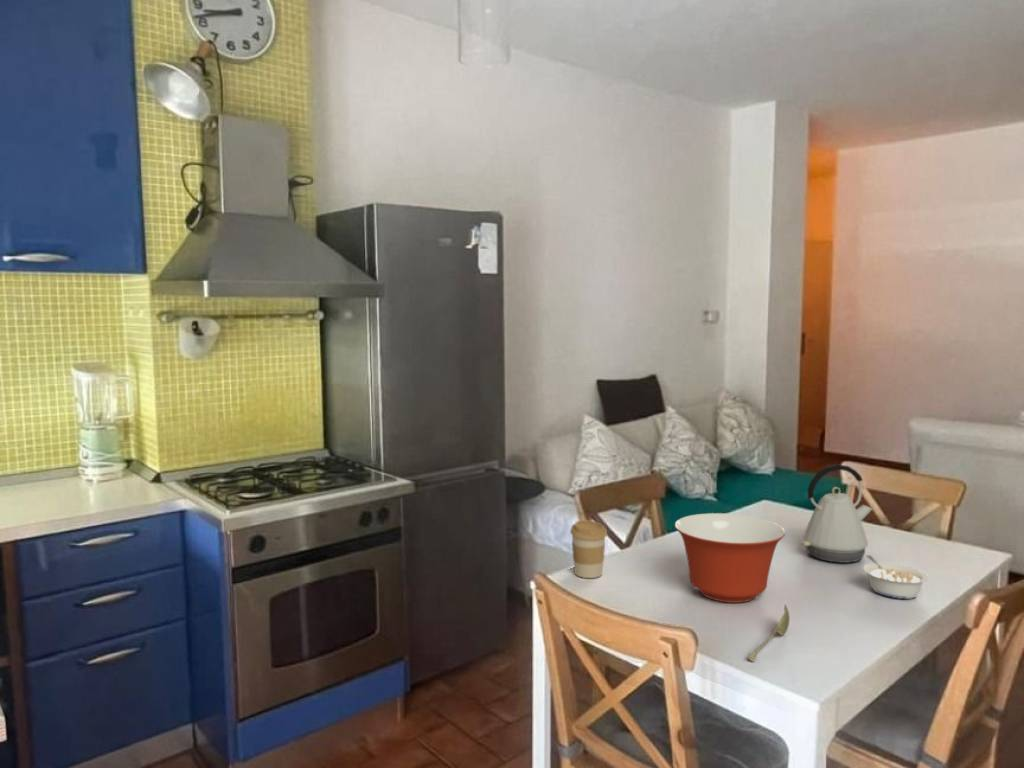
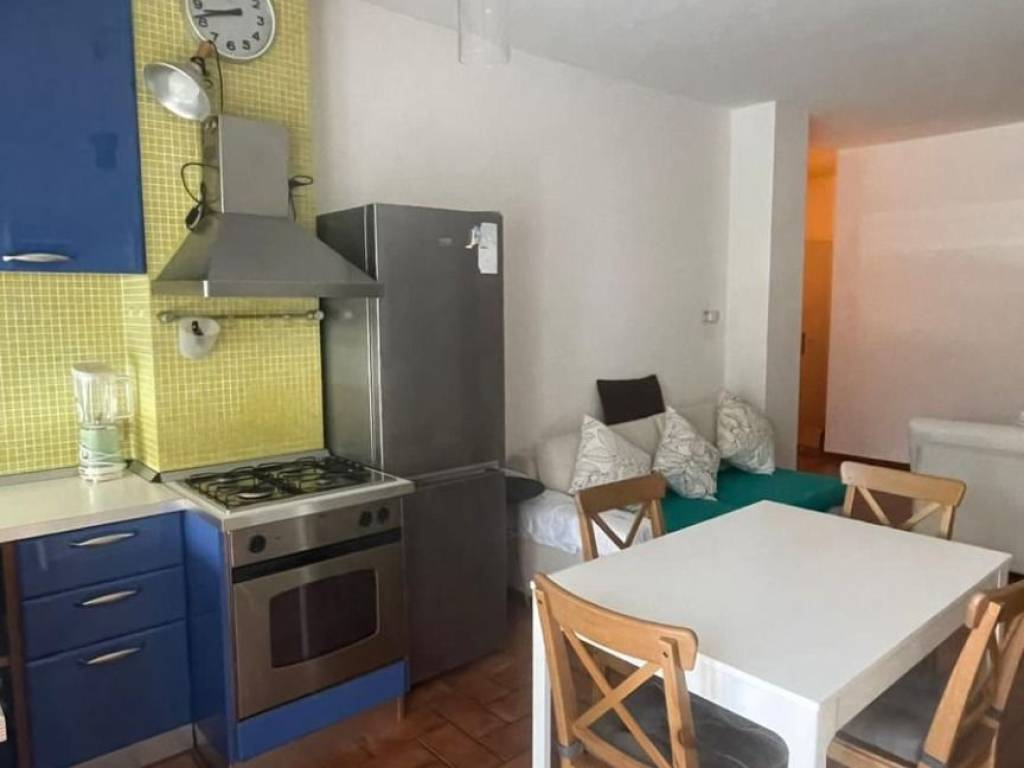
- legume [862,554,930,600]
- kettle [800,463,873,564]
- coffee cup [569,519,608,579]
- mixing bowl [674,512,786,604]
- soupspoon [747,603,791,662]
